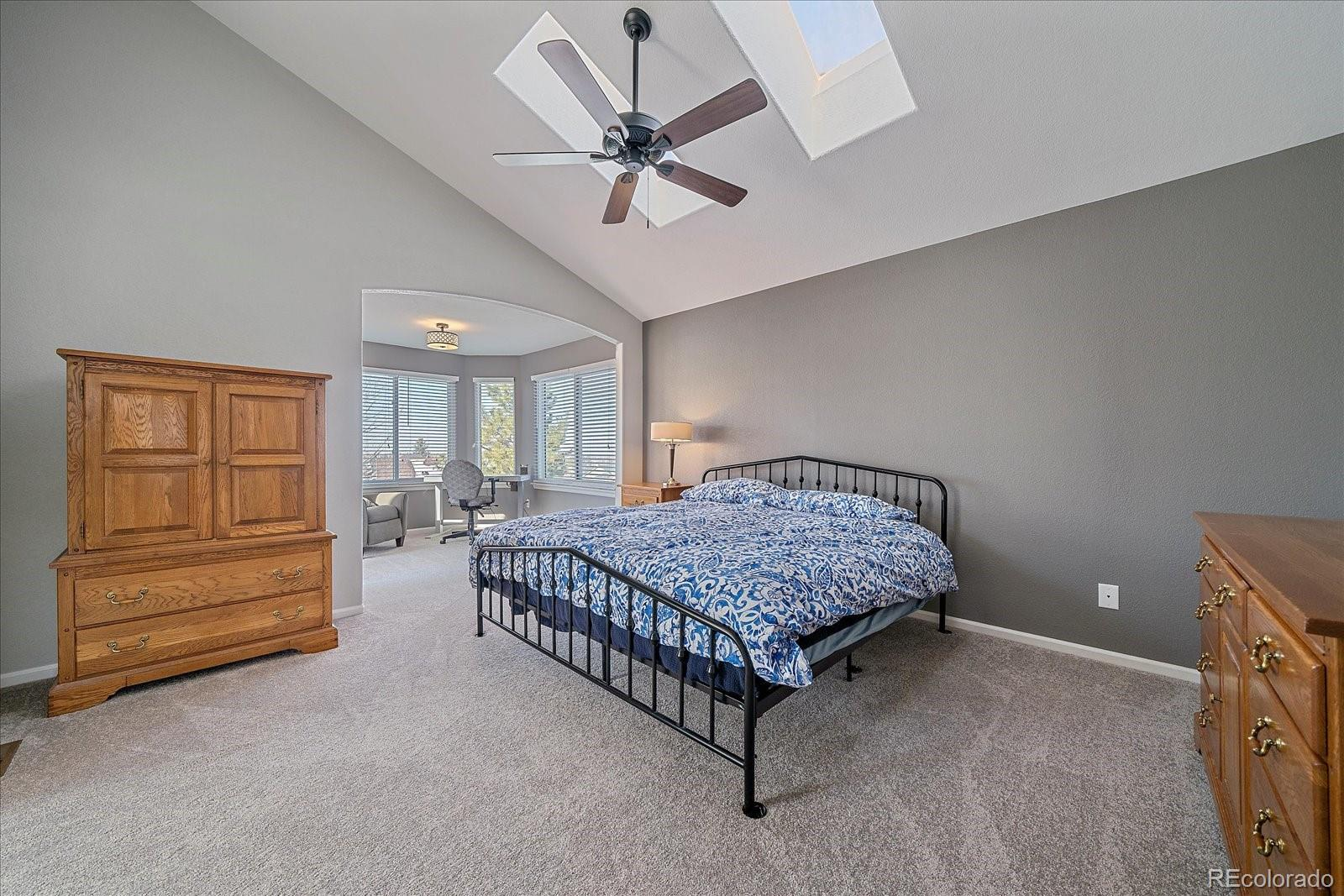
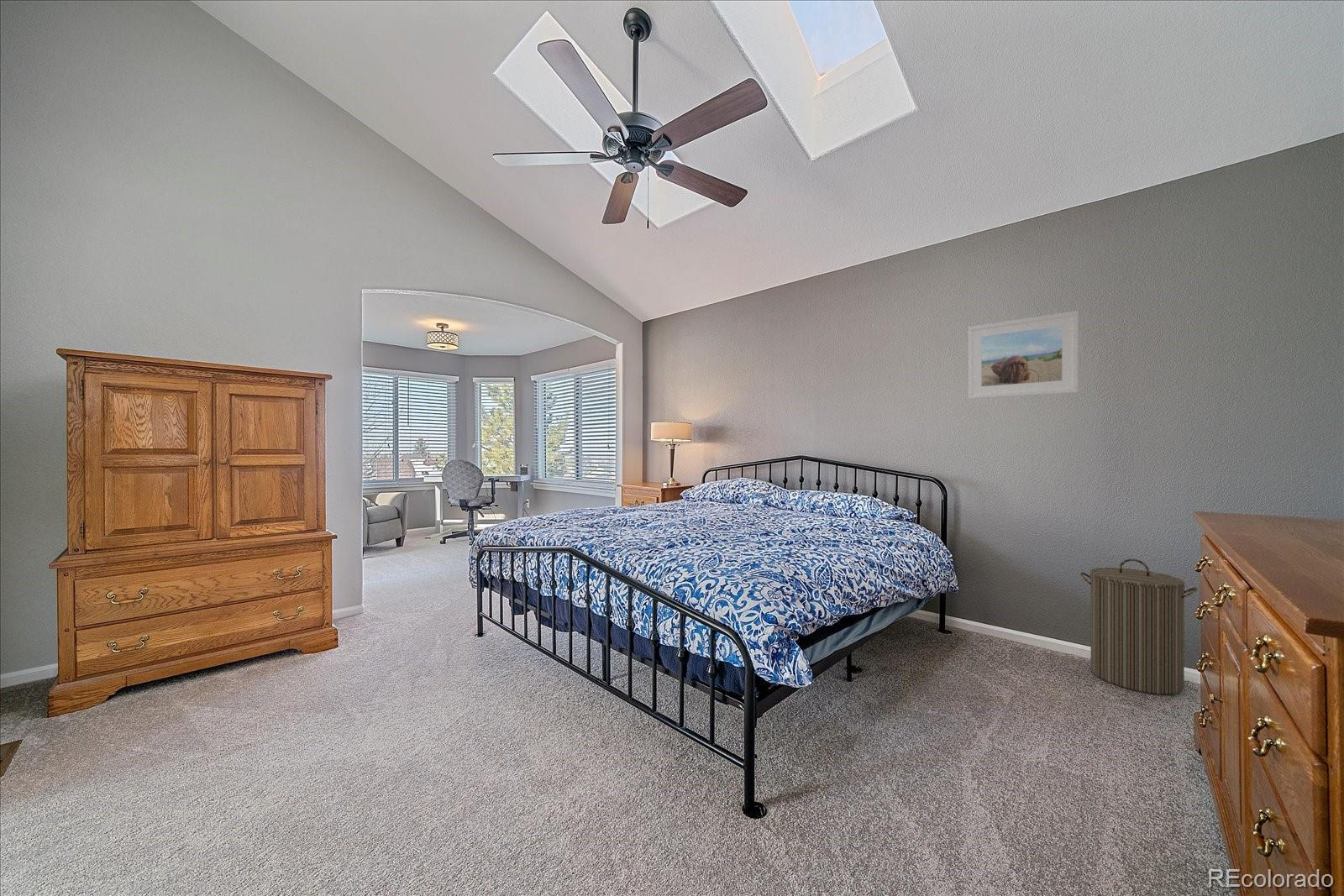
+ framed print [968,310,1079,400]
+ laundry hamper [1079,558,1199,695]
